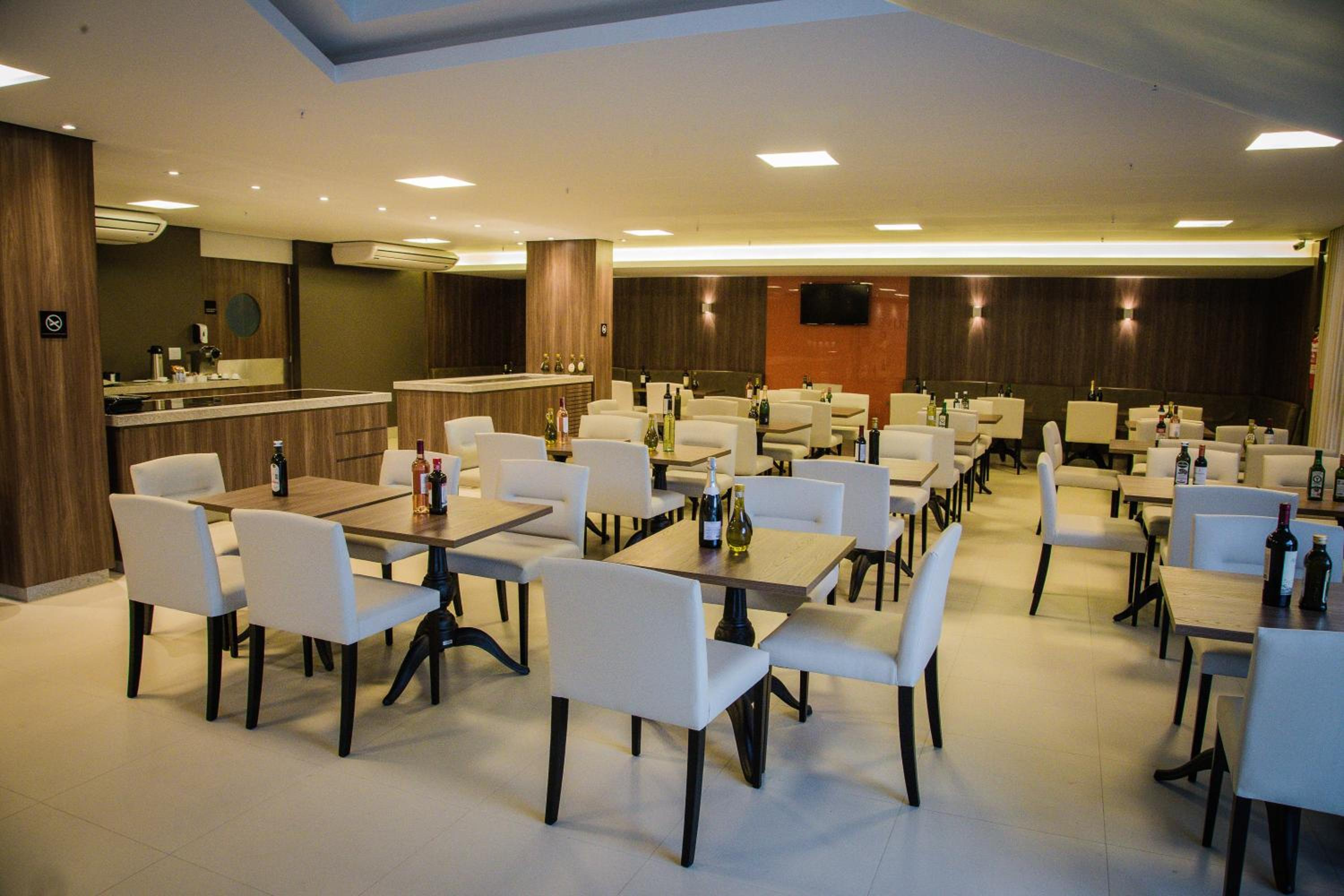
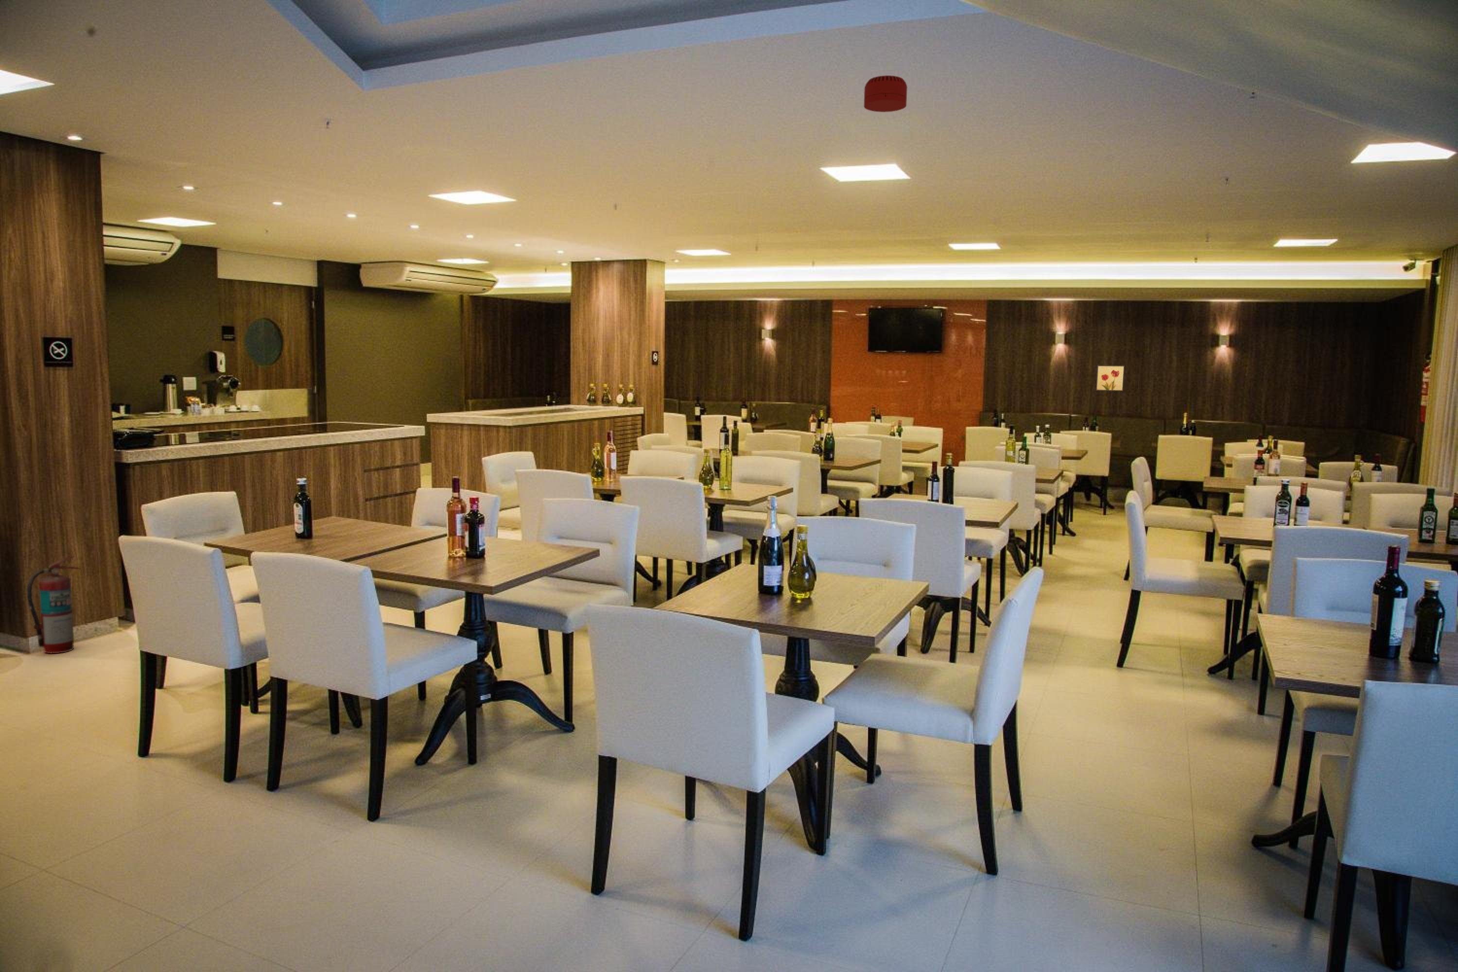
+ fire extinguisher [26,555,80,654]
+ smoke detector [864,75,908,113]
+ wall art [1096,364,1125,392]
